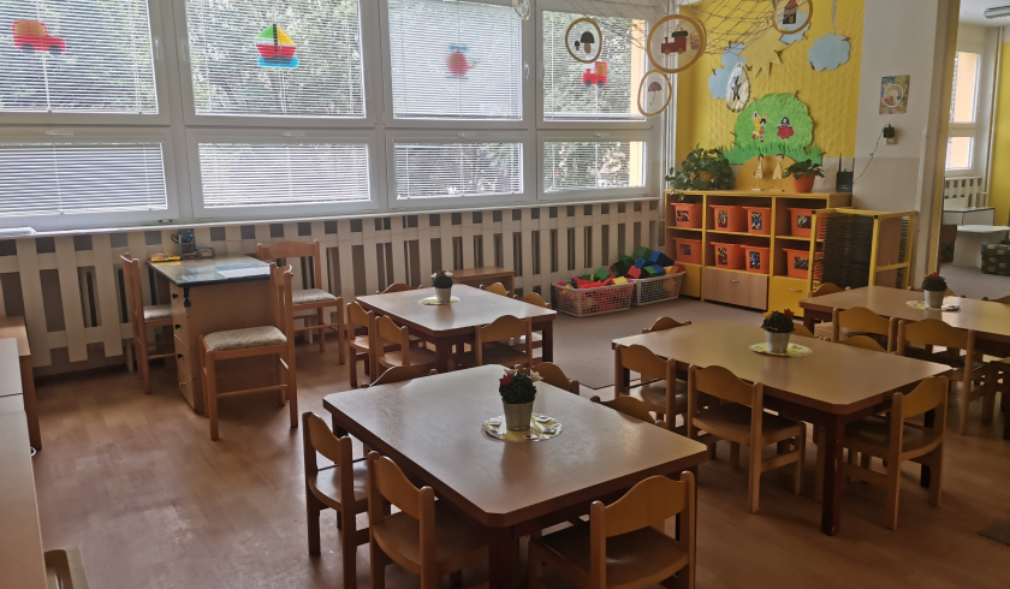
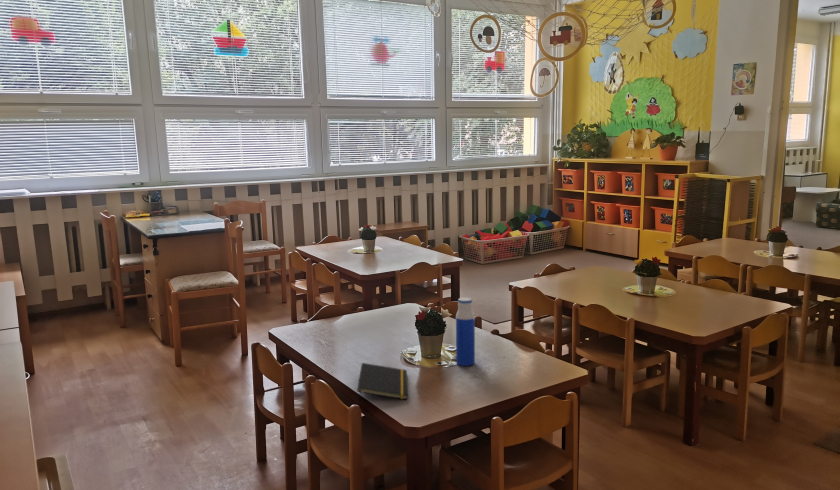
+ water bottle [455,297,476,367]
+ notepad [356,362,408,403]
